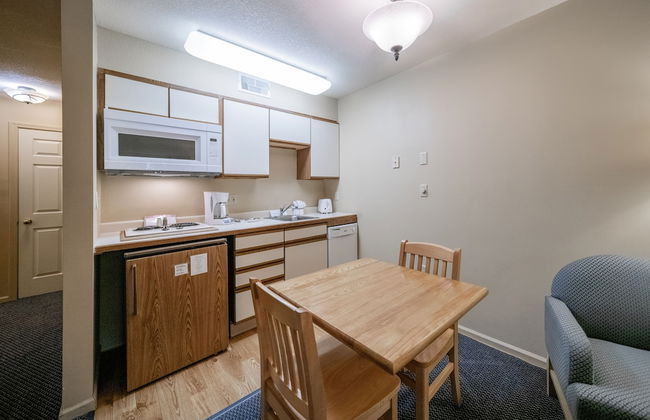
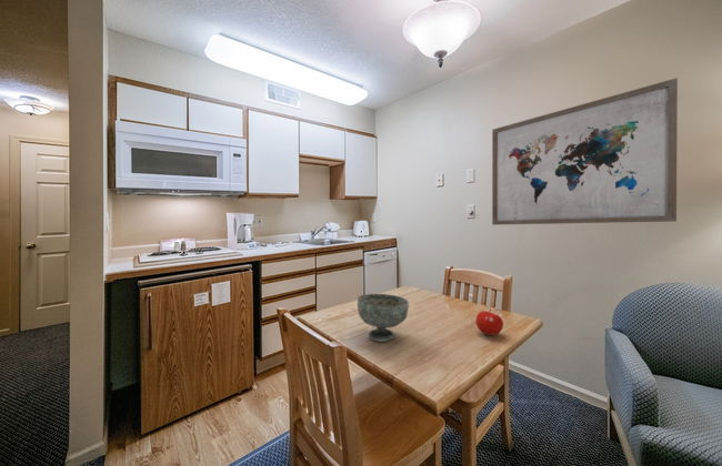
+ fruit [475,308,504,336]
+ bowl [357,293,410,343]
+ wall art [491,78,679,226]
